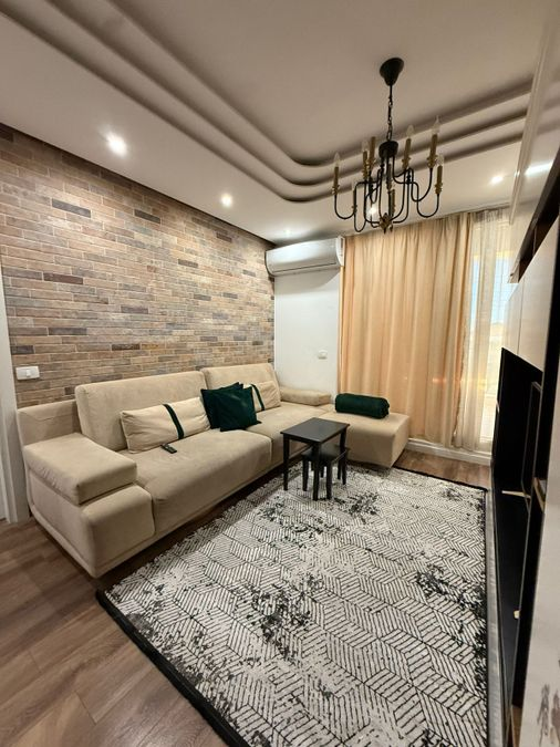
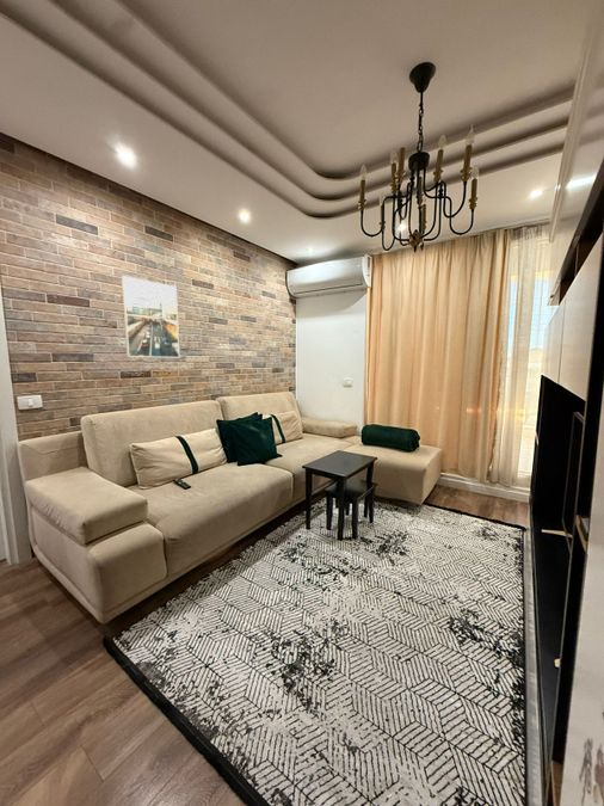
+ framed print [121,275,180,358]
